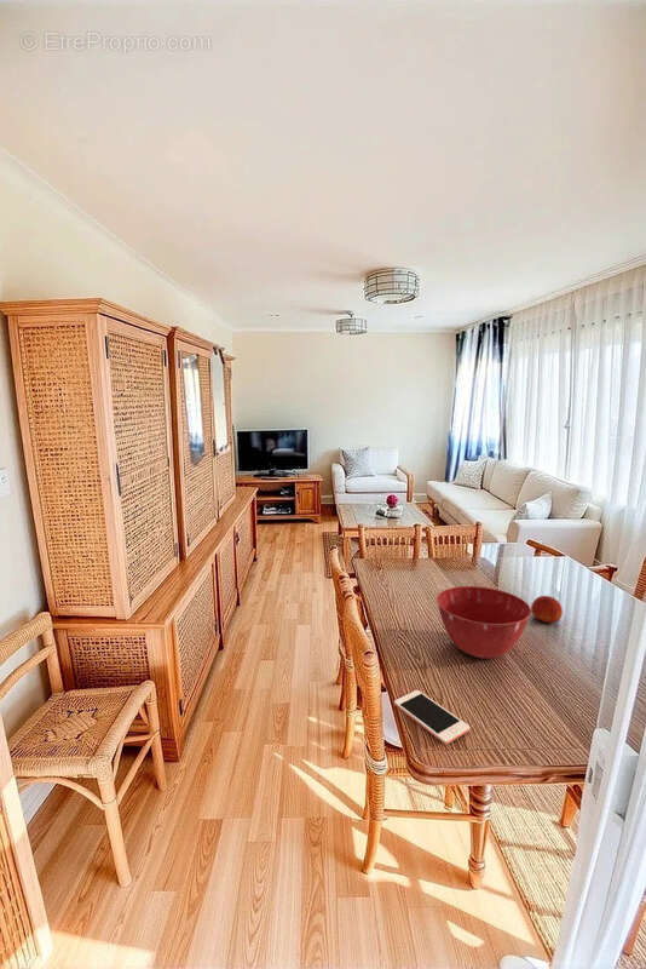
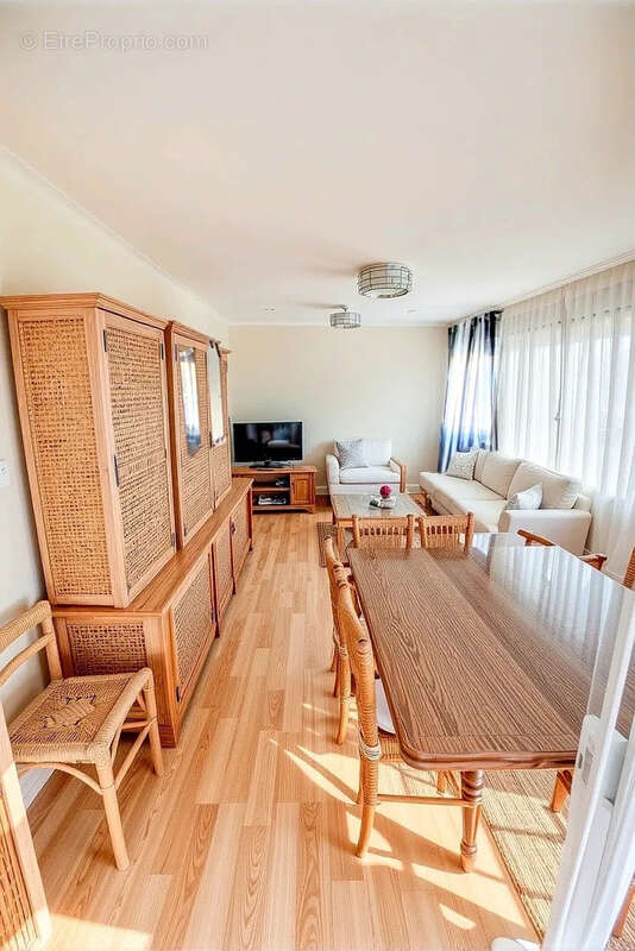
- cell phone [393,689,471,745]
- mixing bowl [436,585,532,660]
- fruit [530,595,564,626]
